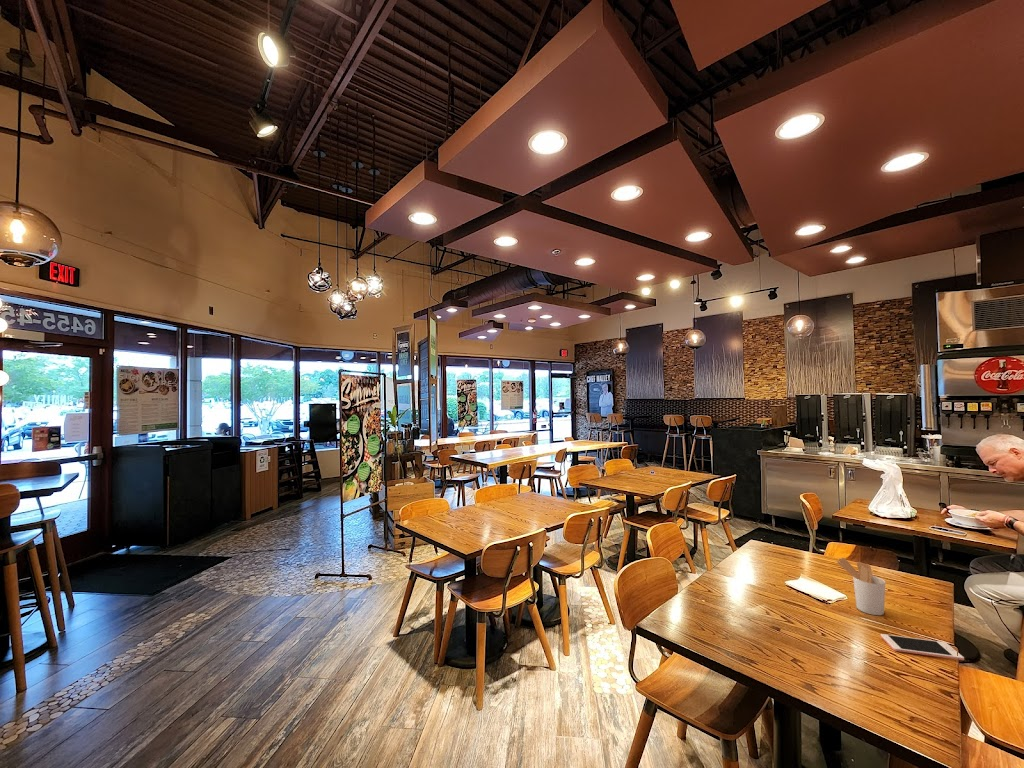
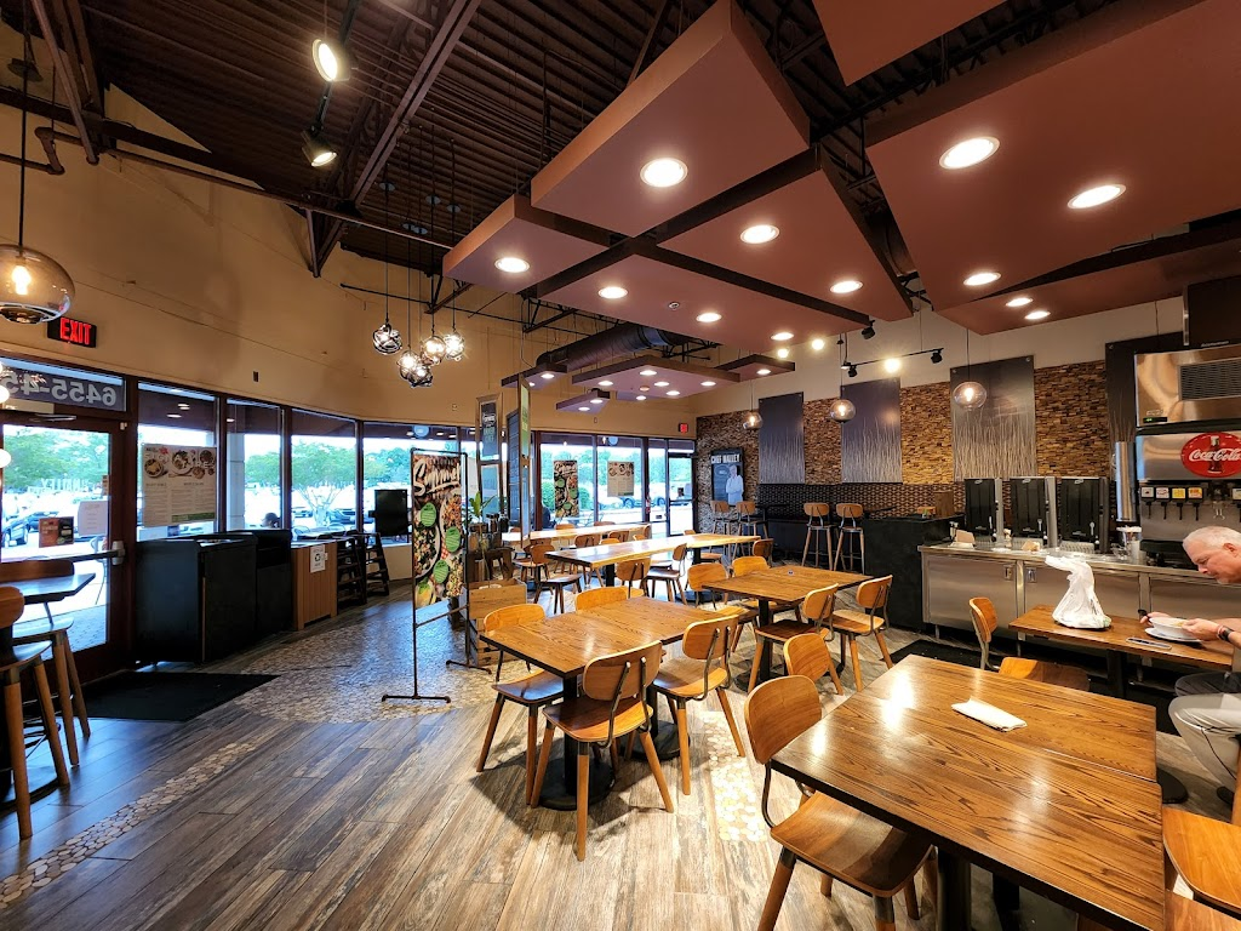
- cell phone [880,633,965,661]
- utensil holder [836,557,886,616]
